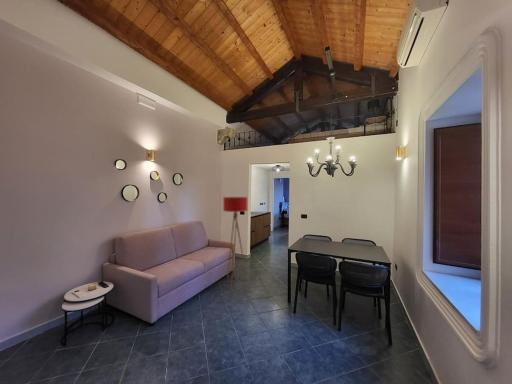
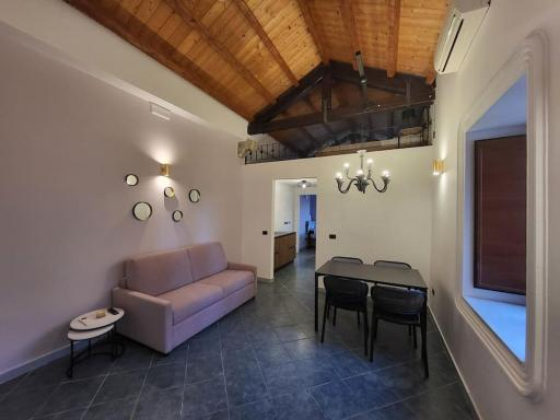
- floor lamp [222,196,248,289]
